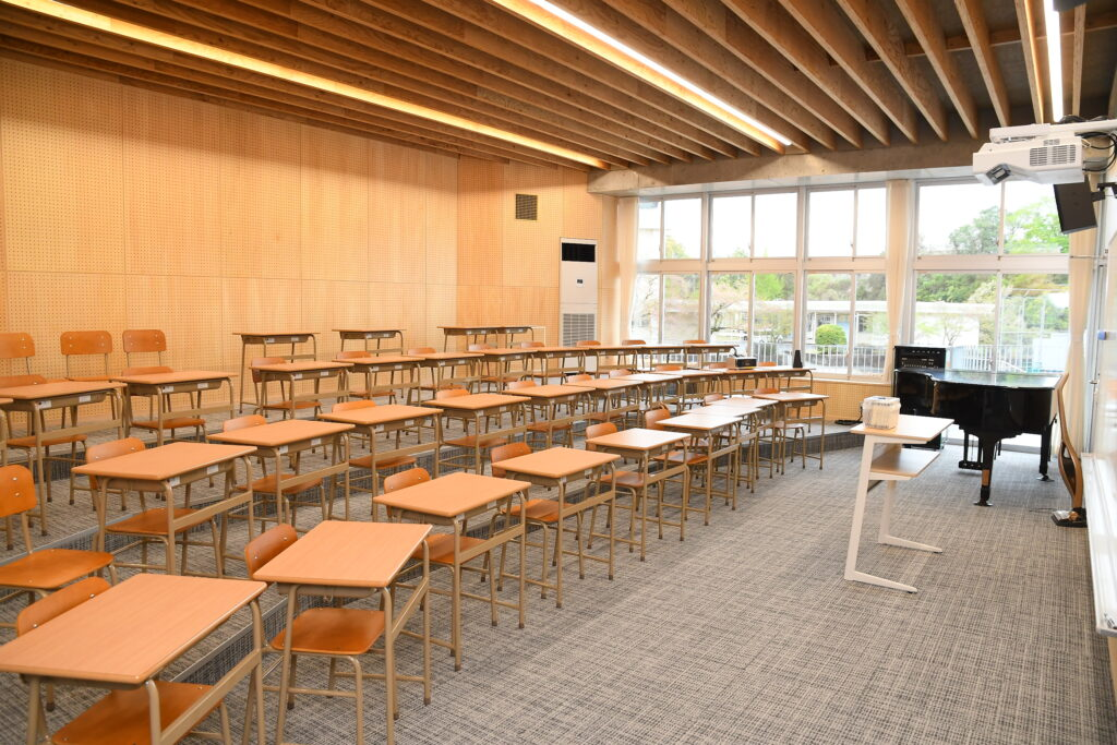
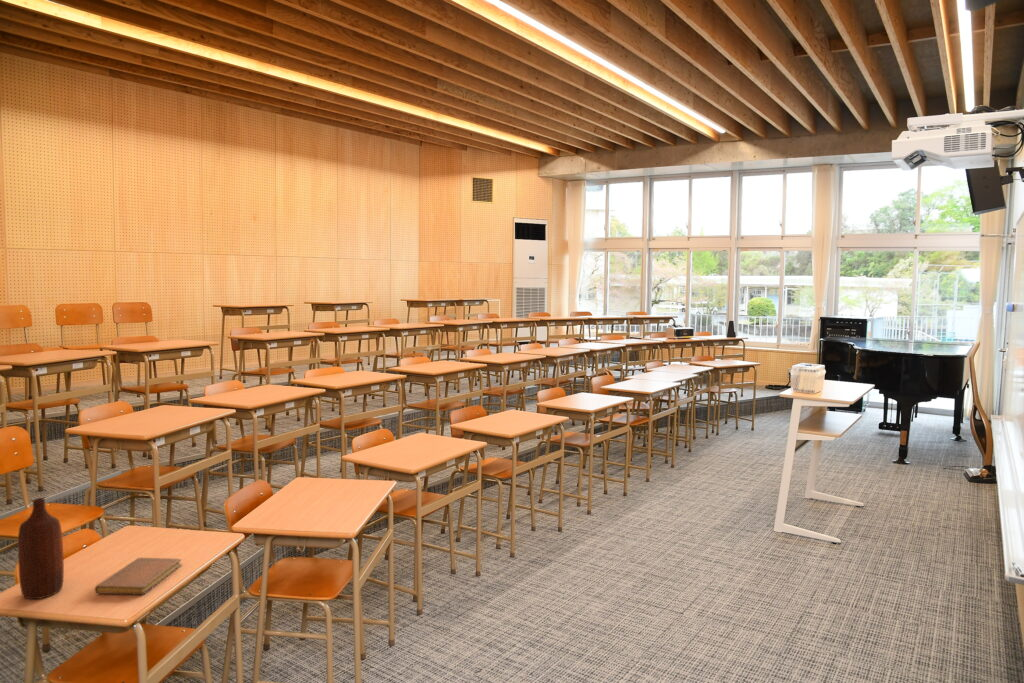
+ bottle [17,497,65,600]
+ notebook [94,557,183,595]
